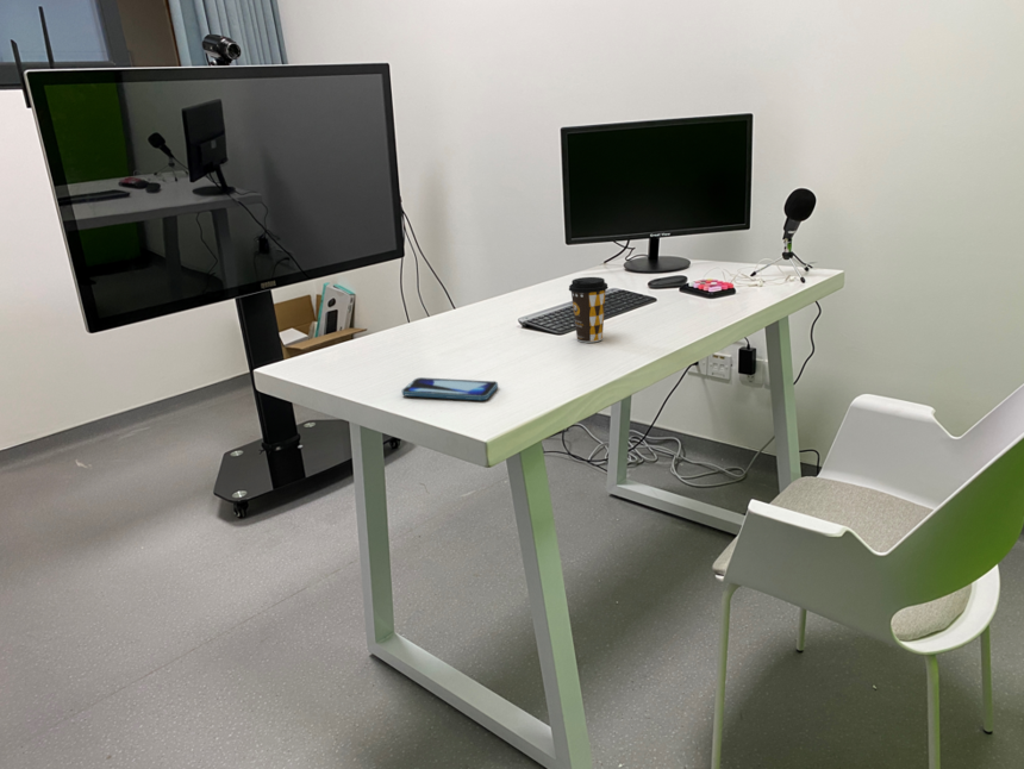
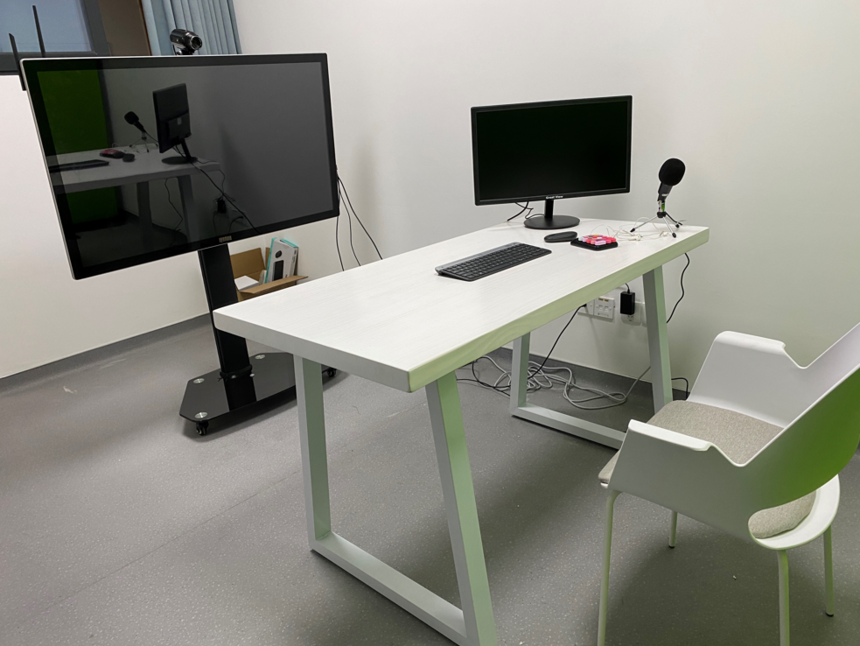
- smartphone [401,376,499,401]
- coffee cup [568,276,610,343]
